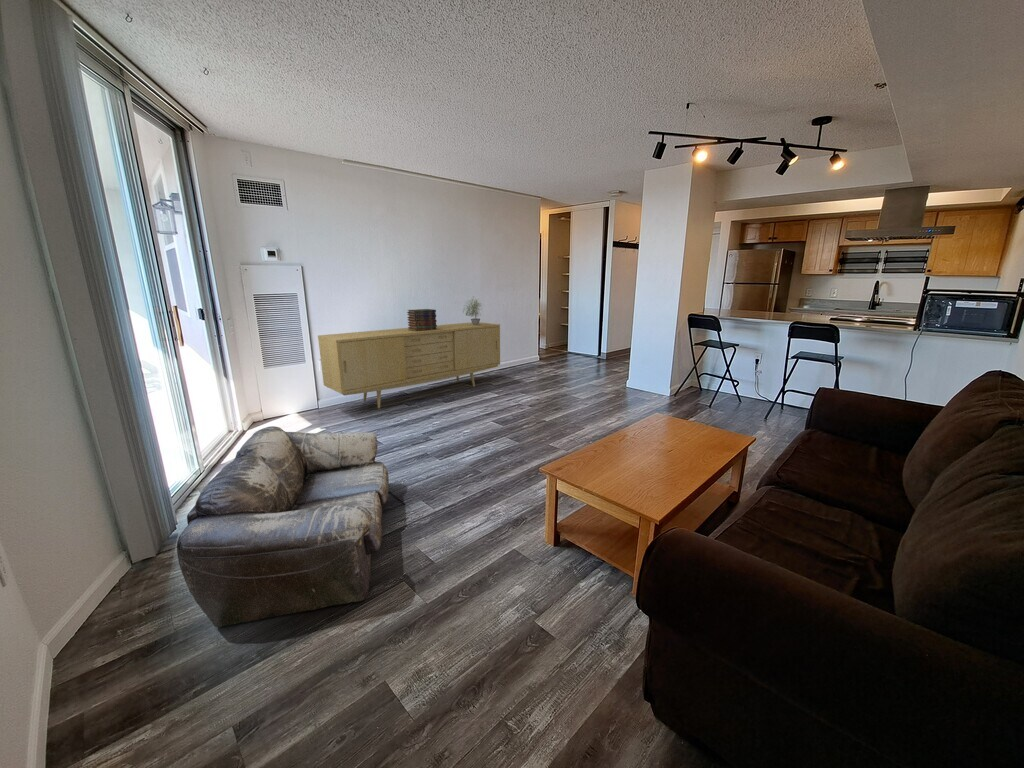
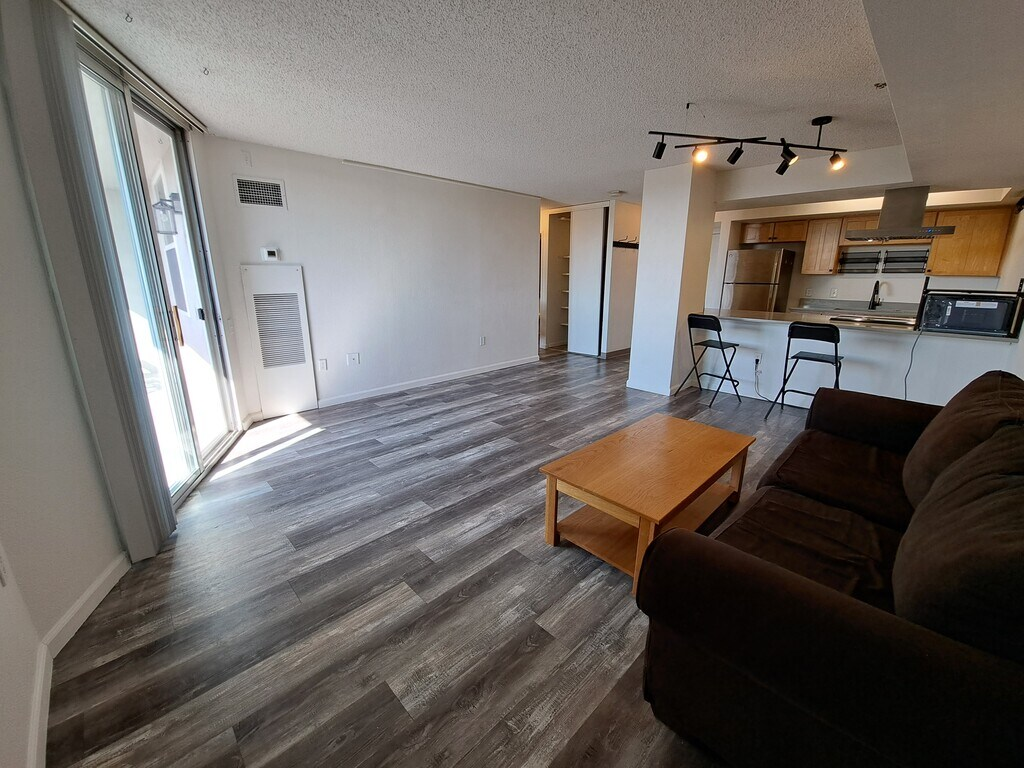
- potted plant [462,295,483,325]
- book stack [406,308,438,331]
- sideboard [317,321,501,409]
- loveseat [176,425,390,628]
